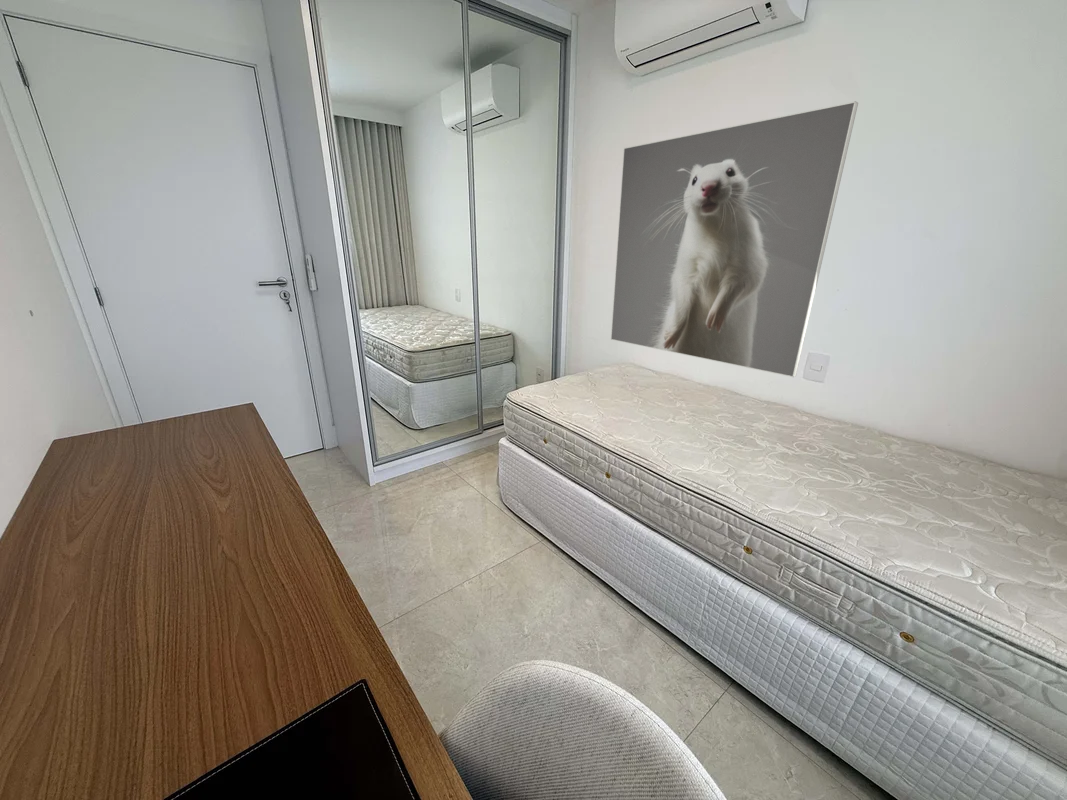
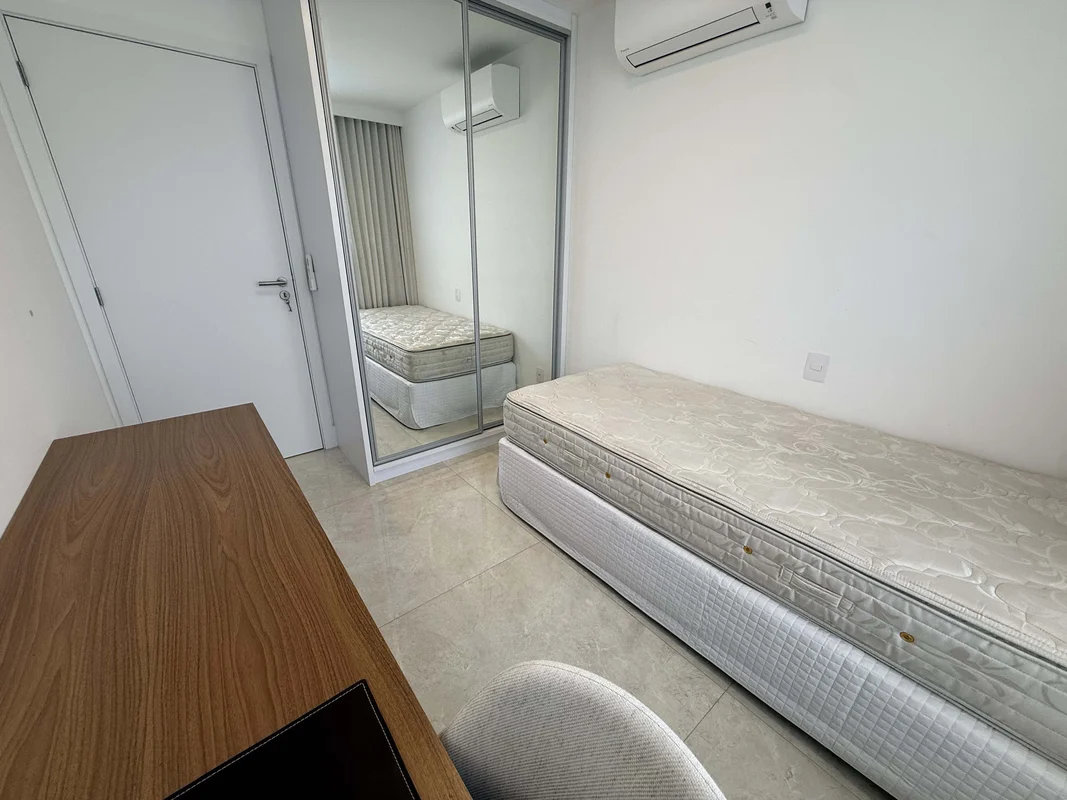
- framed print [610,100,859,378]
